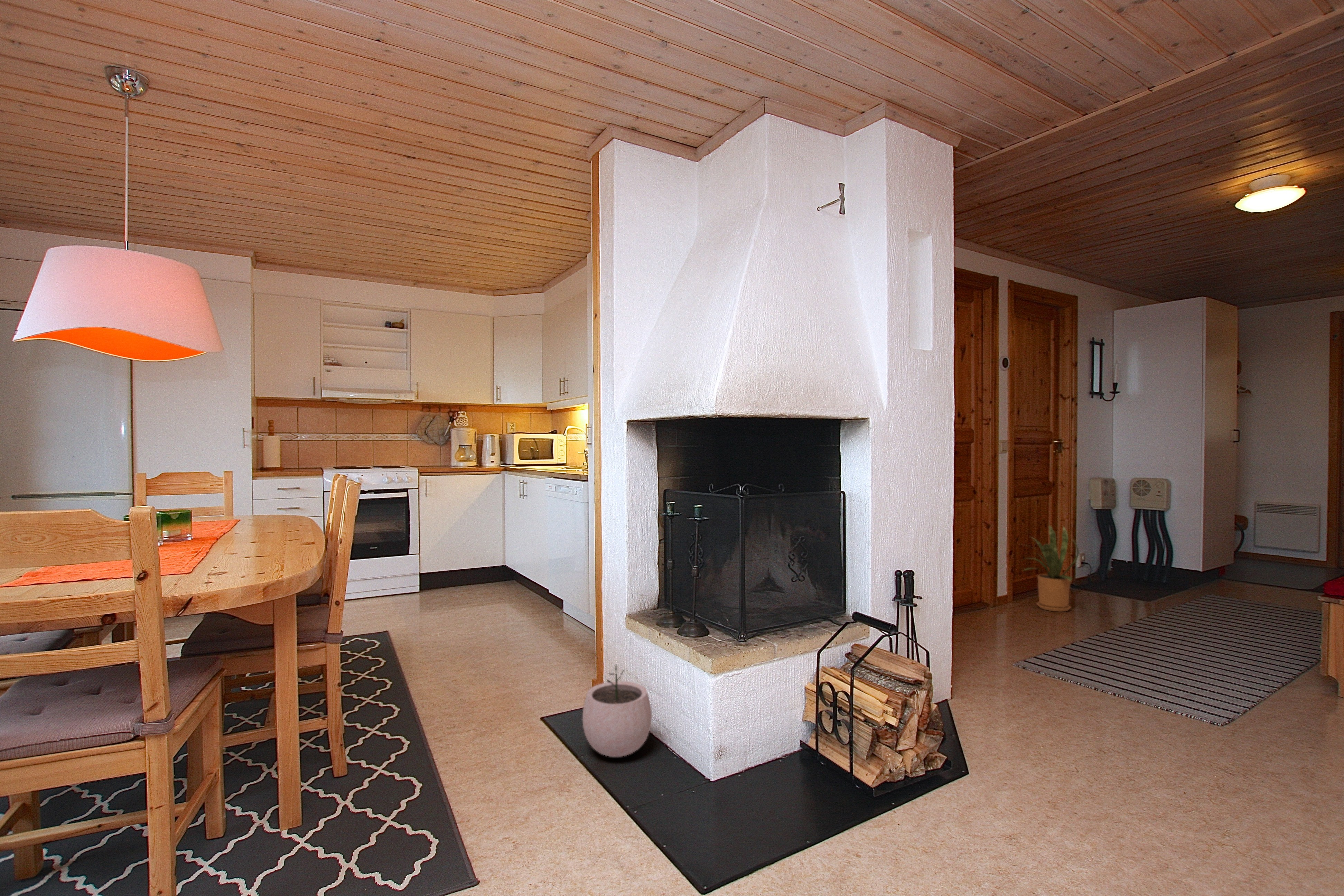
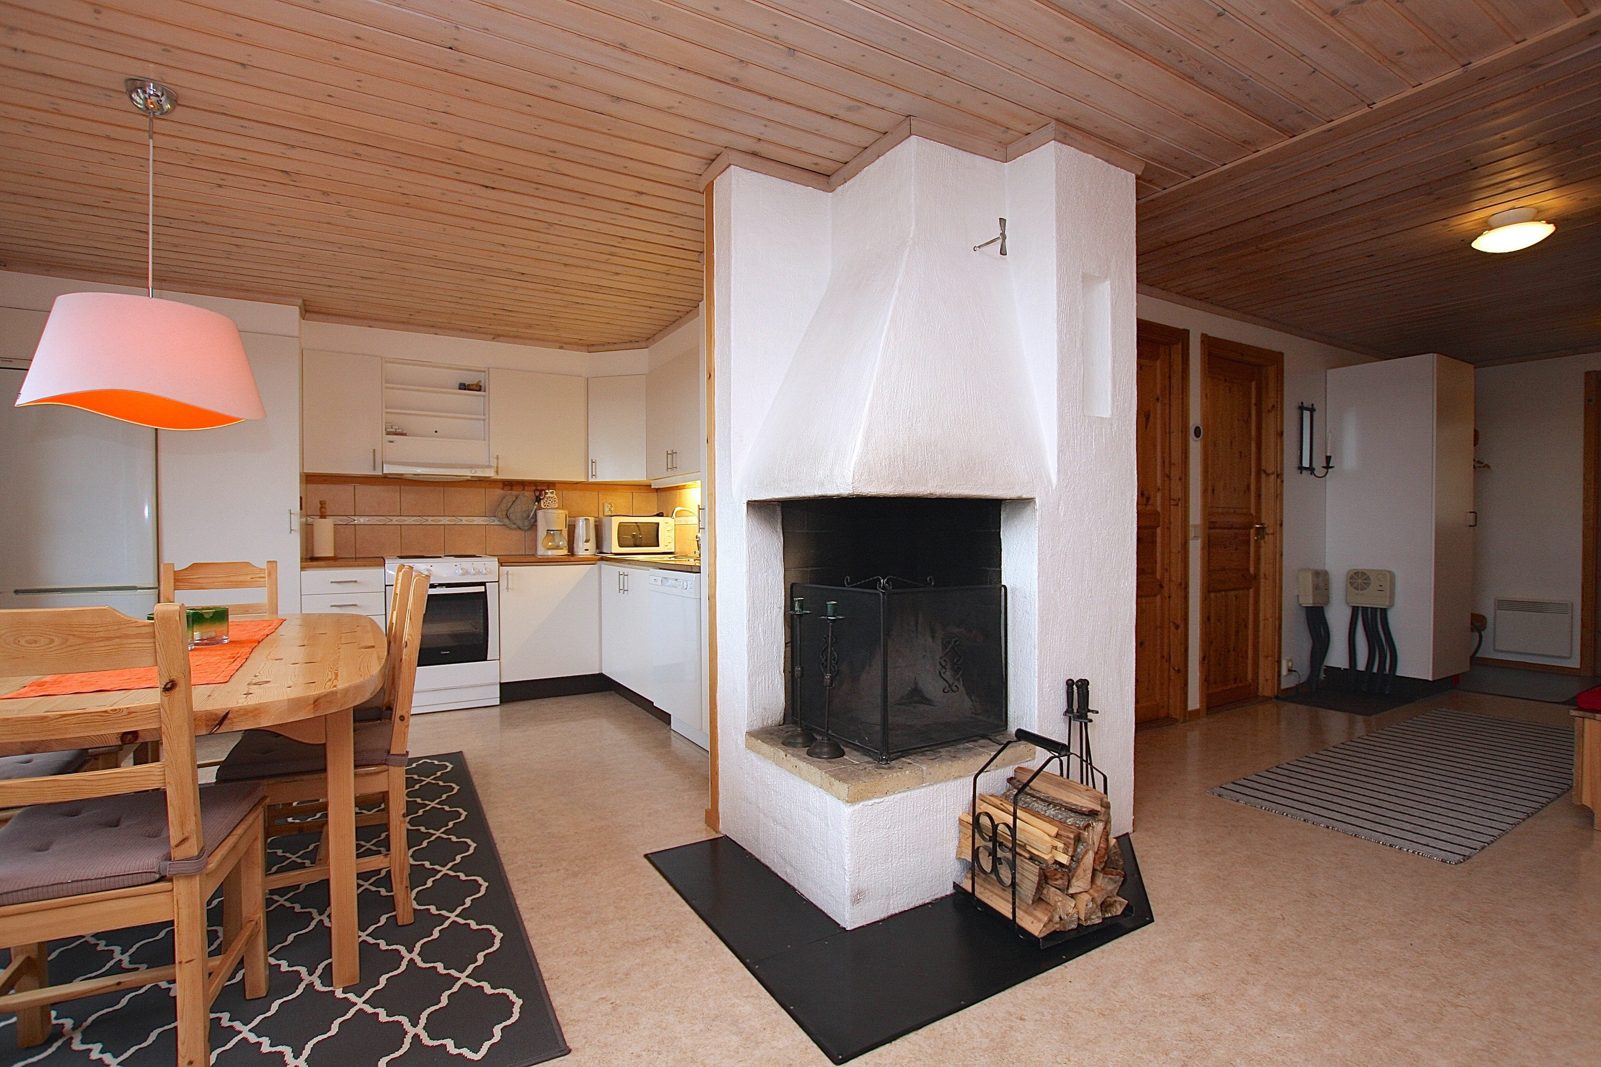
- house plant [1017,524,1079,612]
- plant pot [582,664,652,757]
